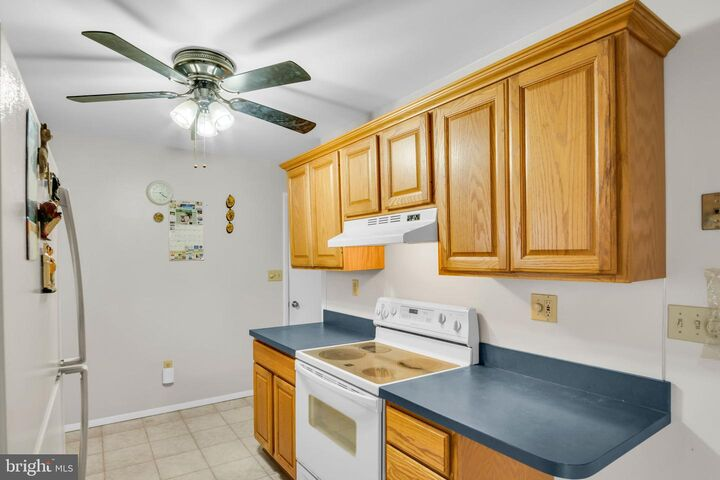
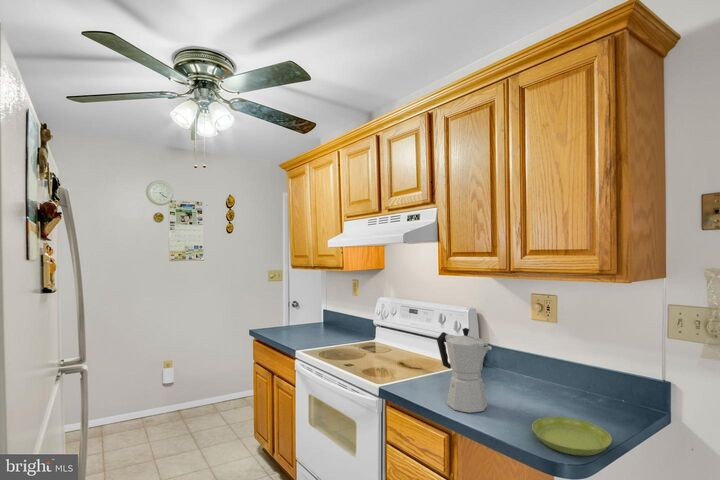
+ saucer [531,416,613,457]
+ moka pot [436,327,493,414]
